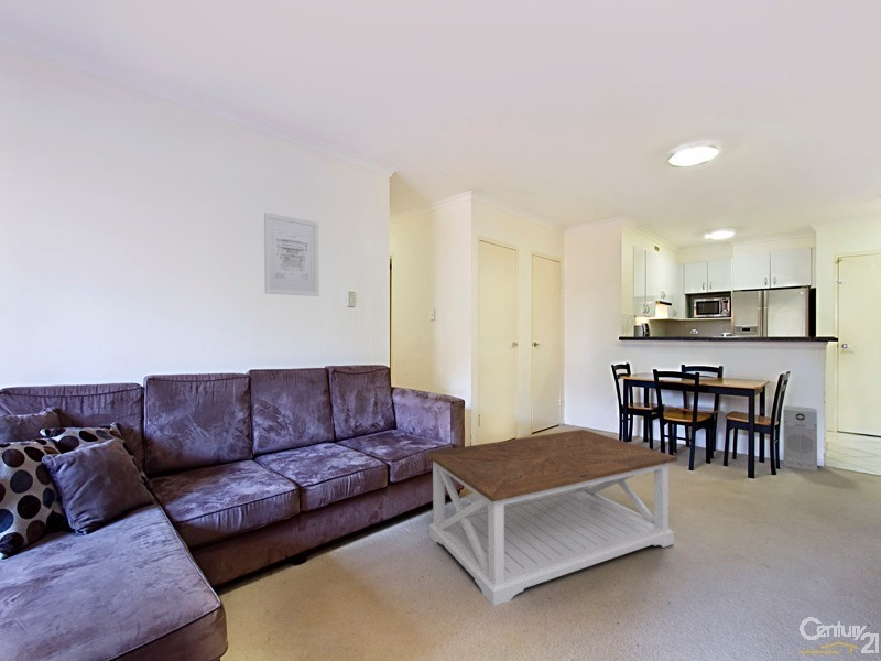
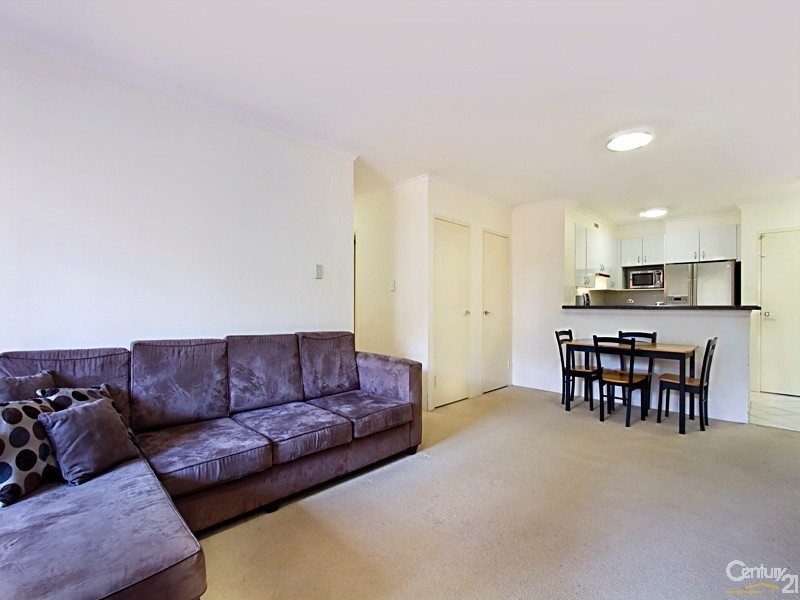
- wall art [263,212,320,297]
- coffee table [425,429,678,607]
- air purifier [782,404,818,473]
